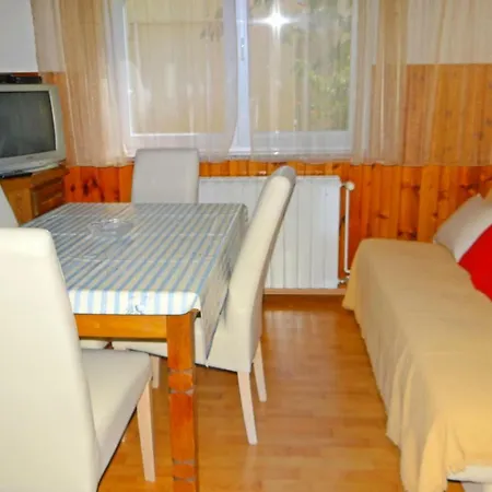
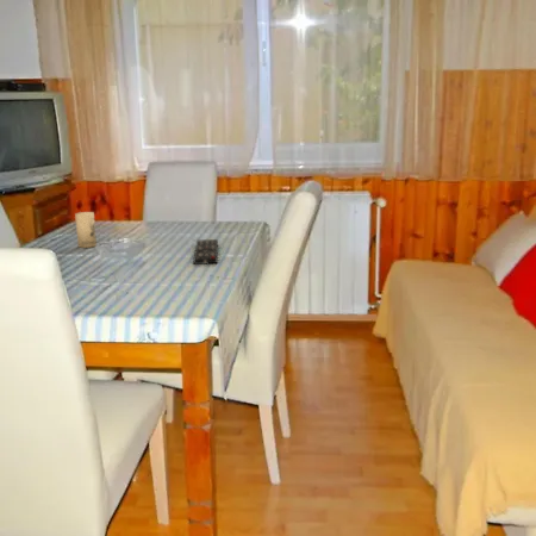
+ candle [74,211,98,249]
+ remote control [192,238,219,266]
